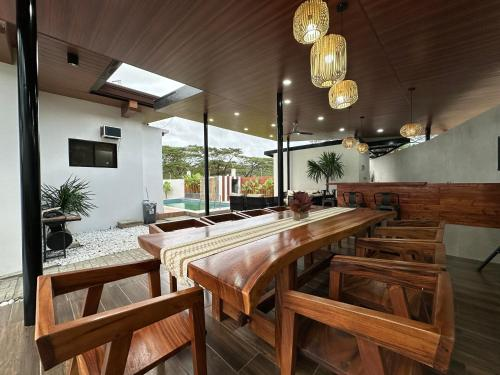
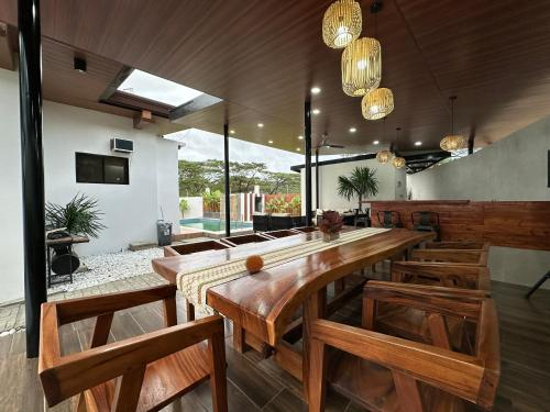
+ fruit [244,254,265,274]
